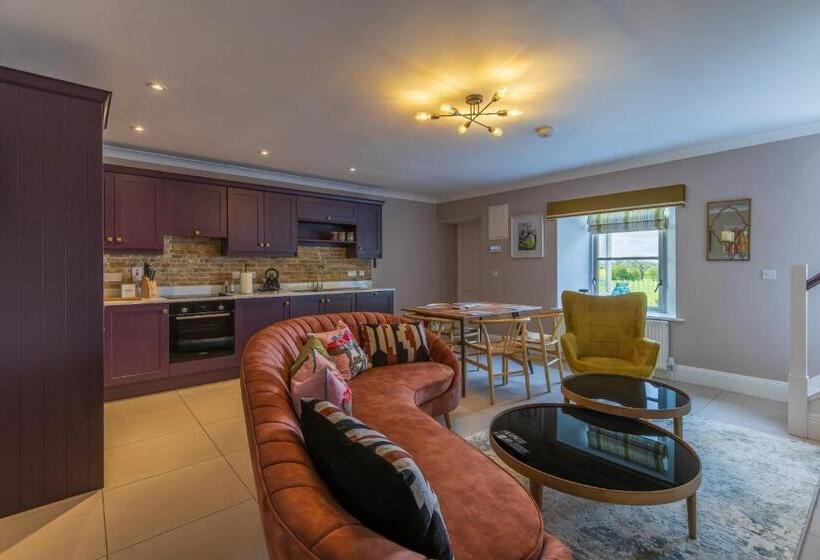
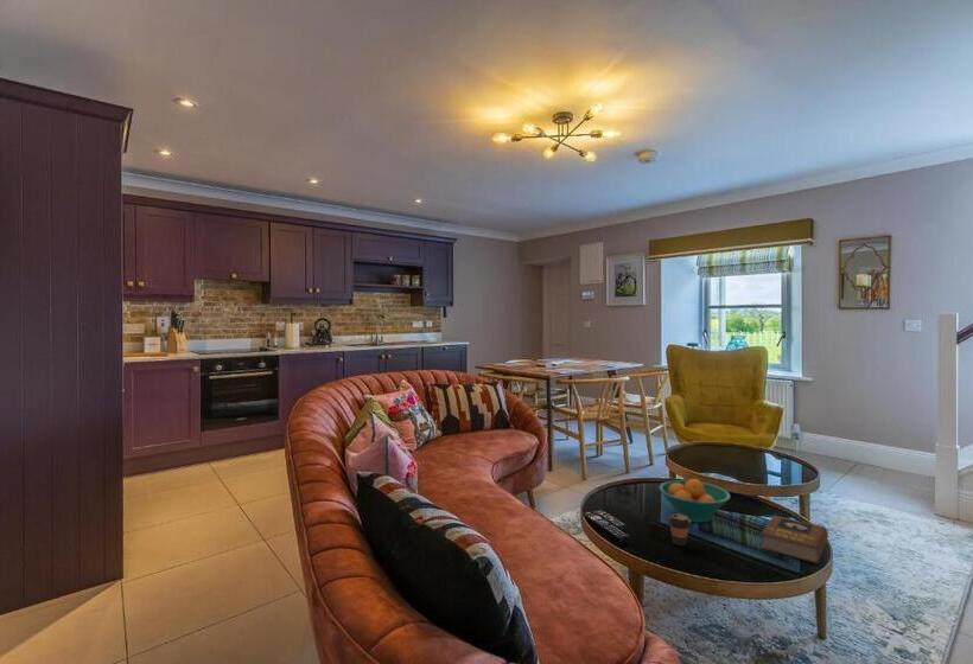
+ coffee cup [667,512,692,547]
+ fruit bowl [657,478,732,524]
+ book [759,515,829,564]
